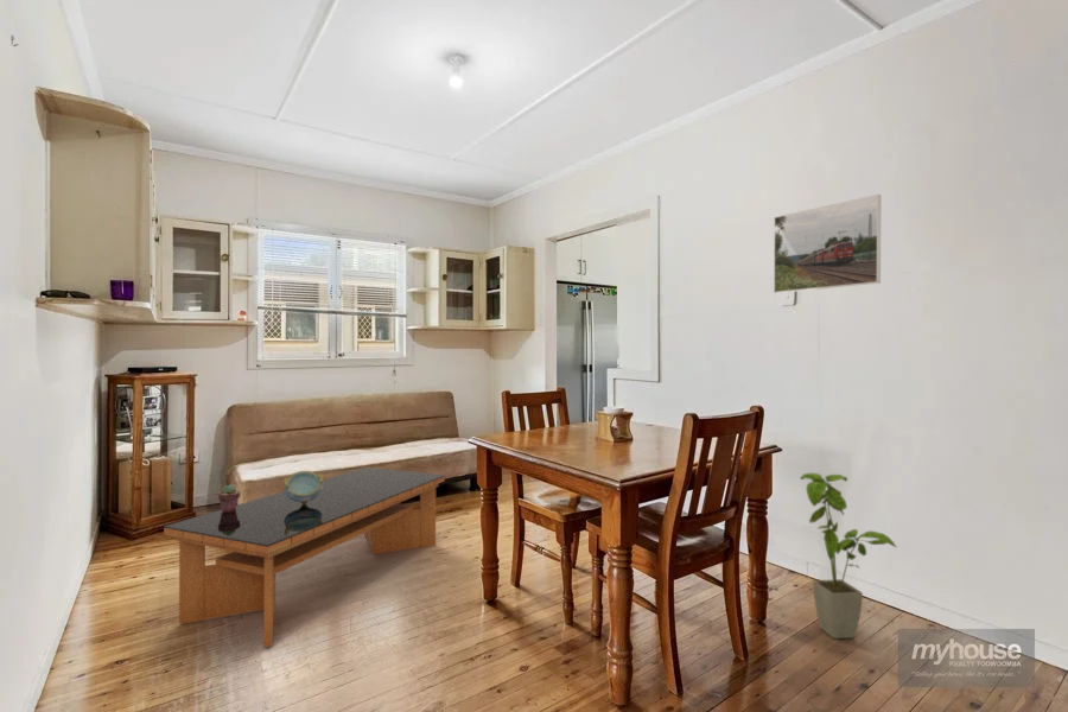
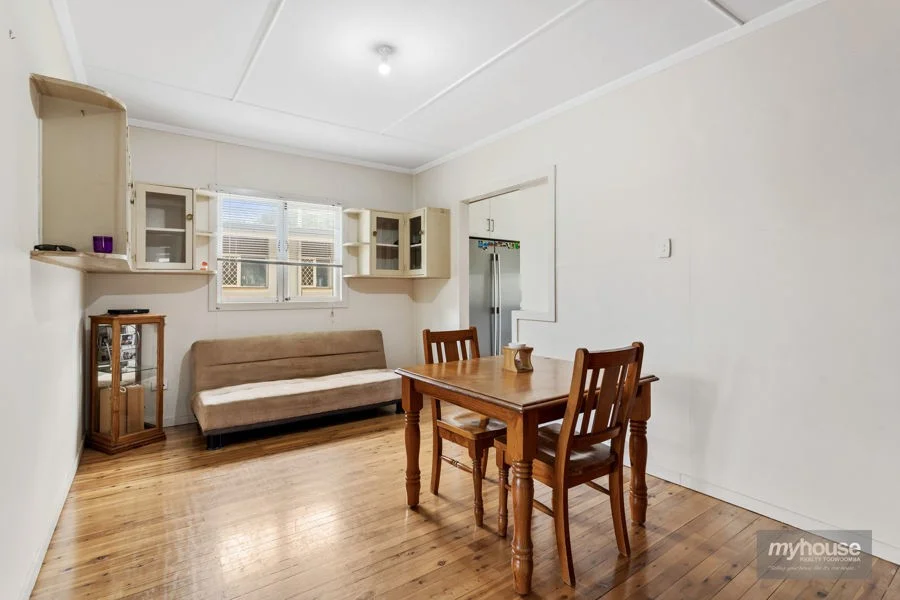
- decorative bowl [282,470,325,504]
- potted succulent [217,483,242,513]
- house plant [799,471,897,640]
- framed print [773,193,882,294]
- coffee table [163,466,446,649]
